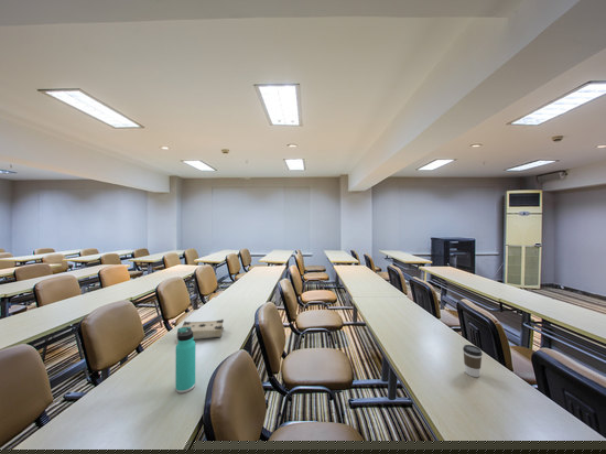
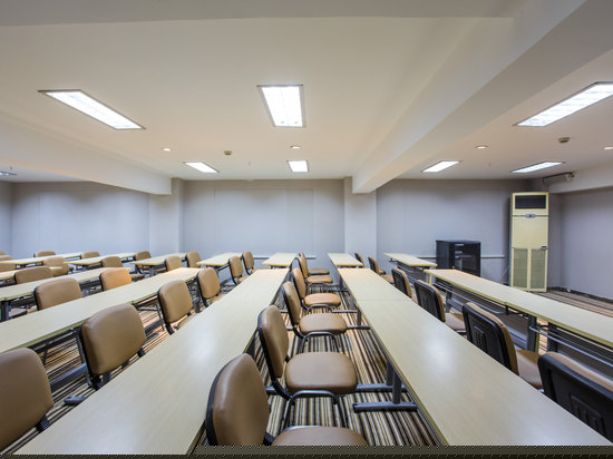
- thermos bottle [174,326,196,394]
- book [181,318,225,340]
- coffee cup [462,344,484,378]
